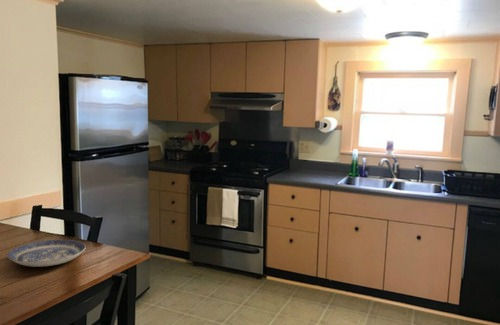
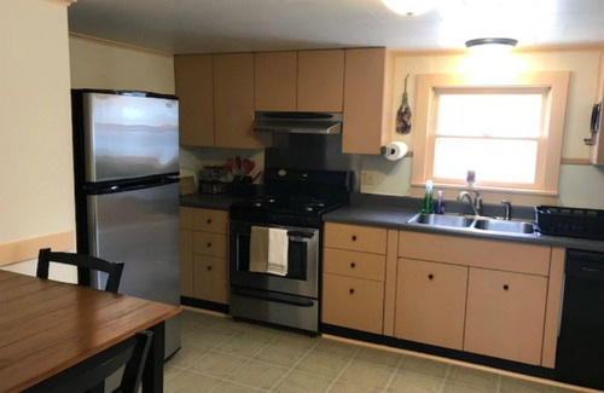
- plate [7,239,87,268]
